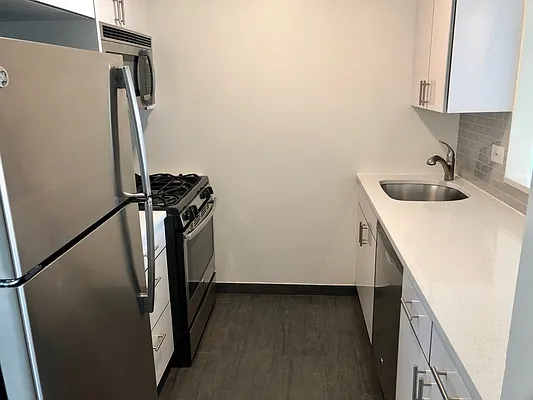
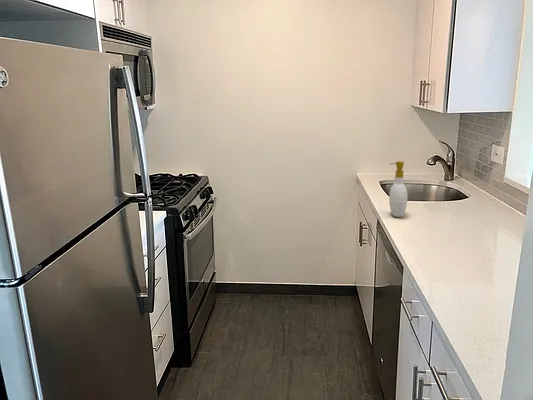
+ soap bottle [388,160,408,218]
